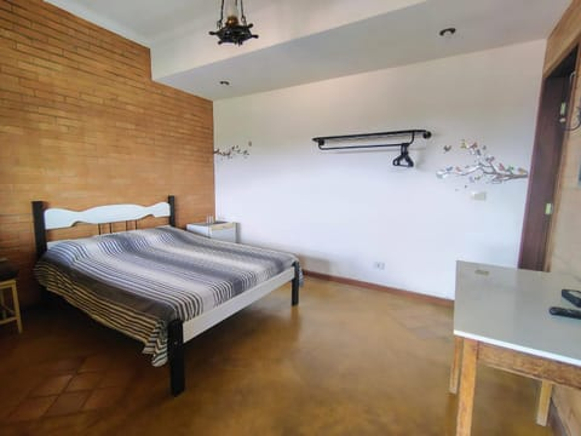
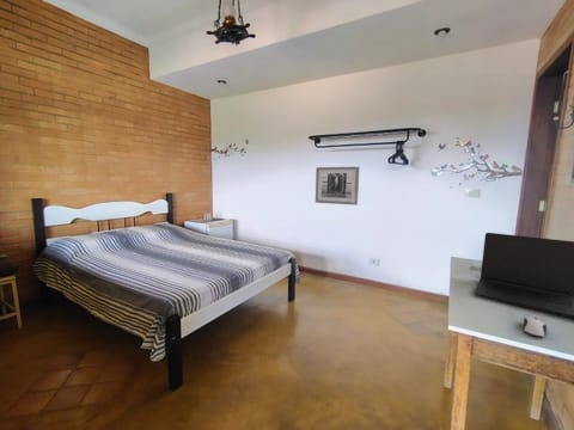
+ laptop [474,232,574,319]
+ wall art [315,166,360,207]
+ computer mouse [521,317,548,338]
